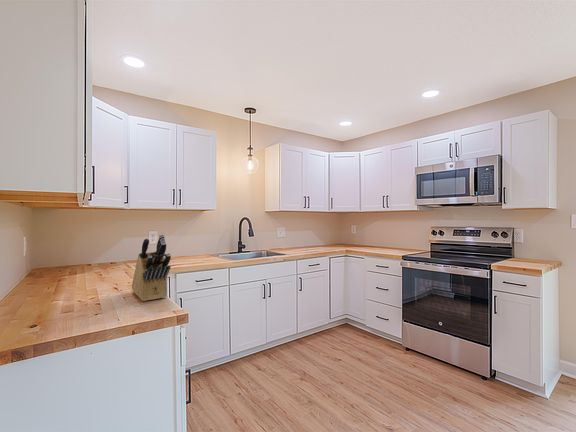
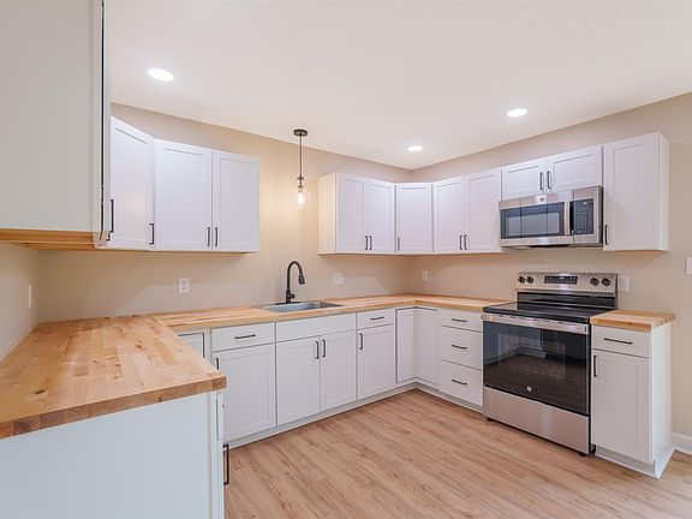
- knife block [131,234,172,302]
